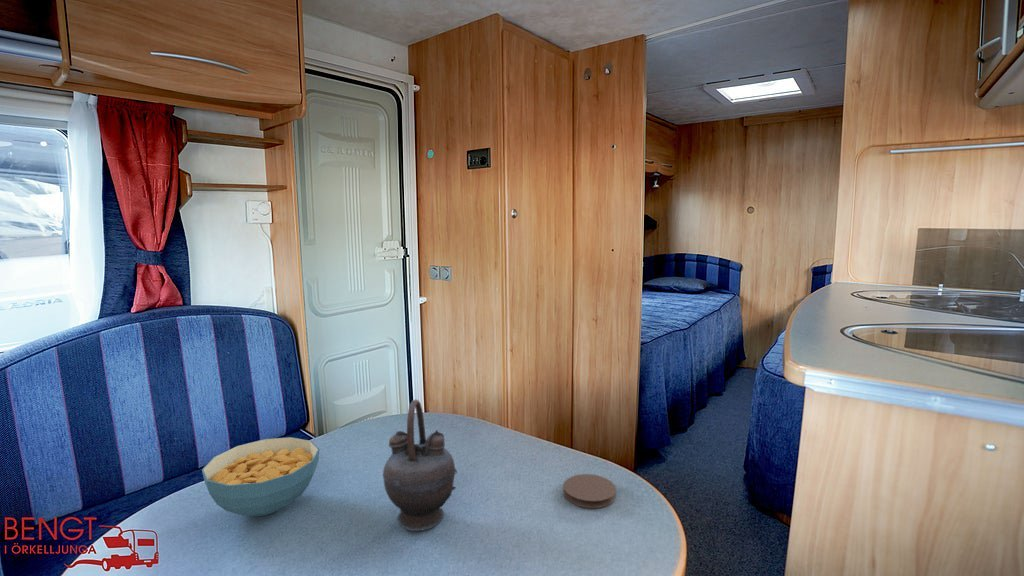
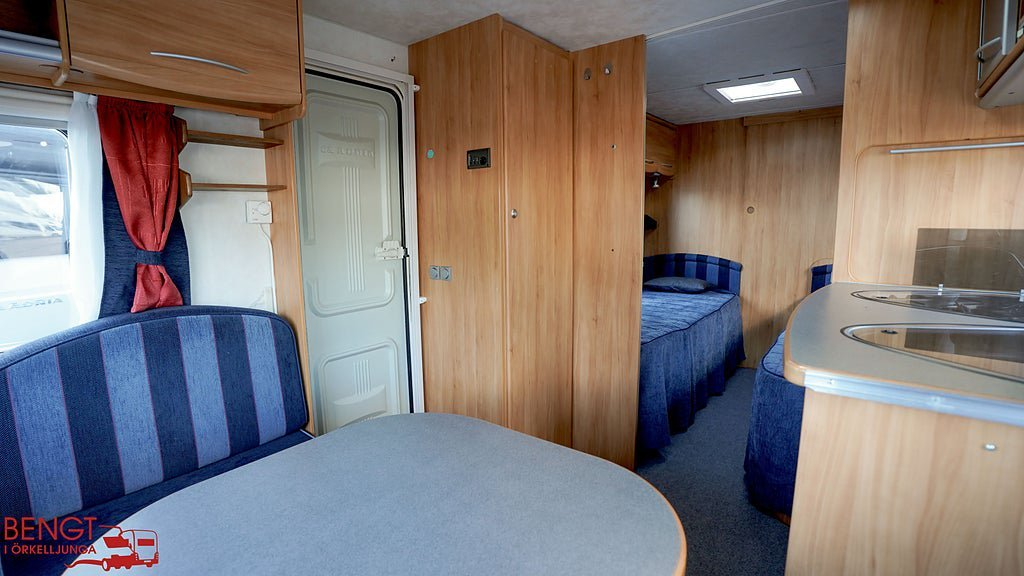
- teapot [382,399,458,532]
- cereal bowl [201,436,320,517]
- coaster [562,473,617,509]
